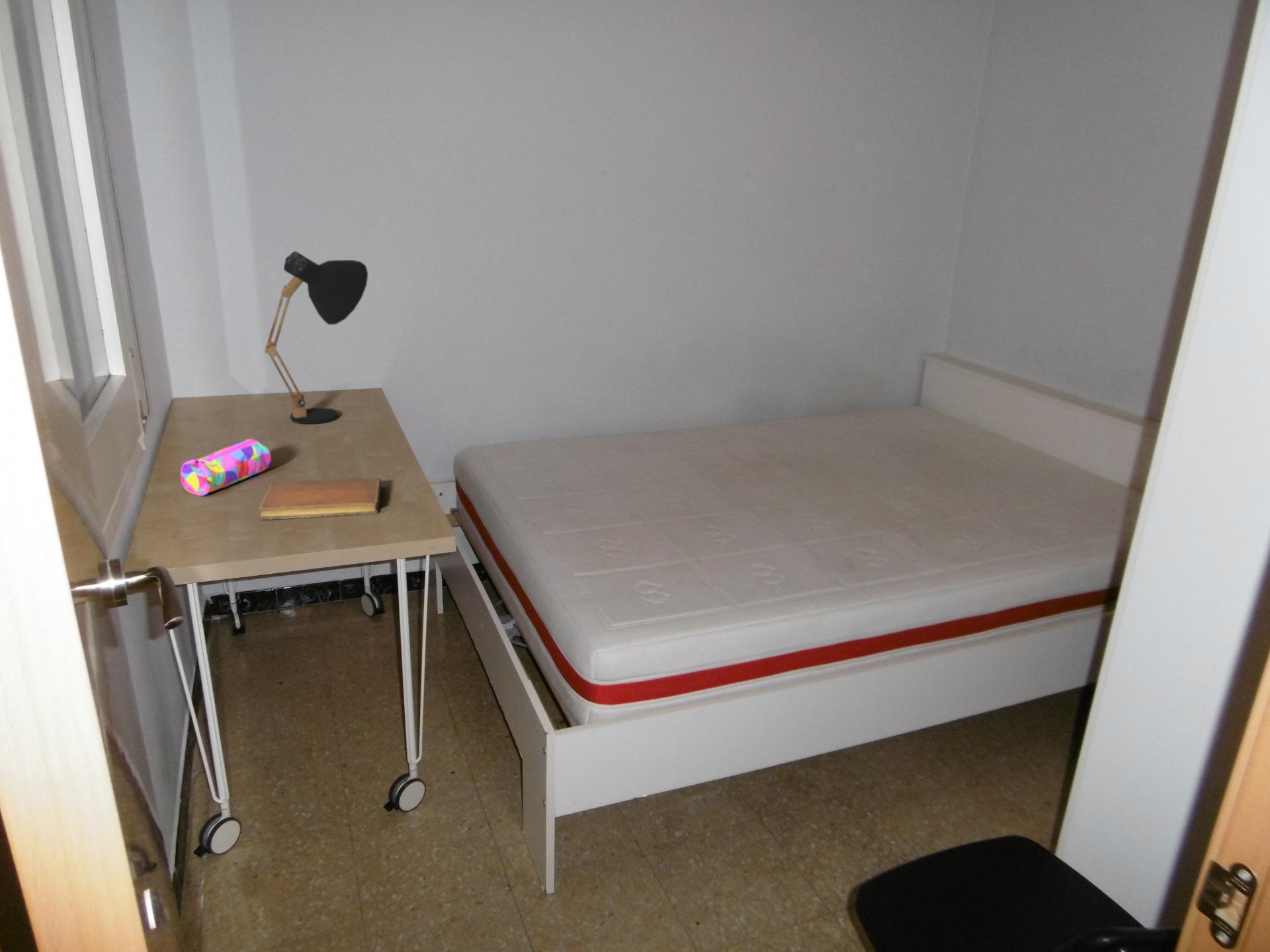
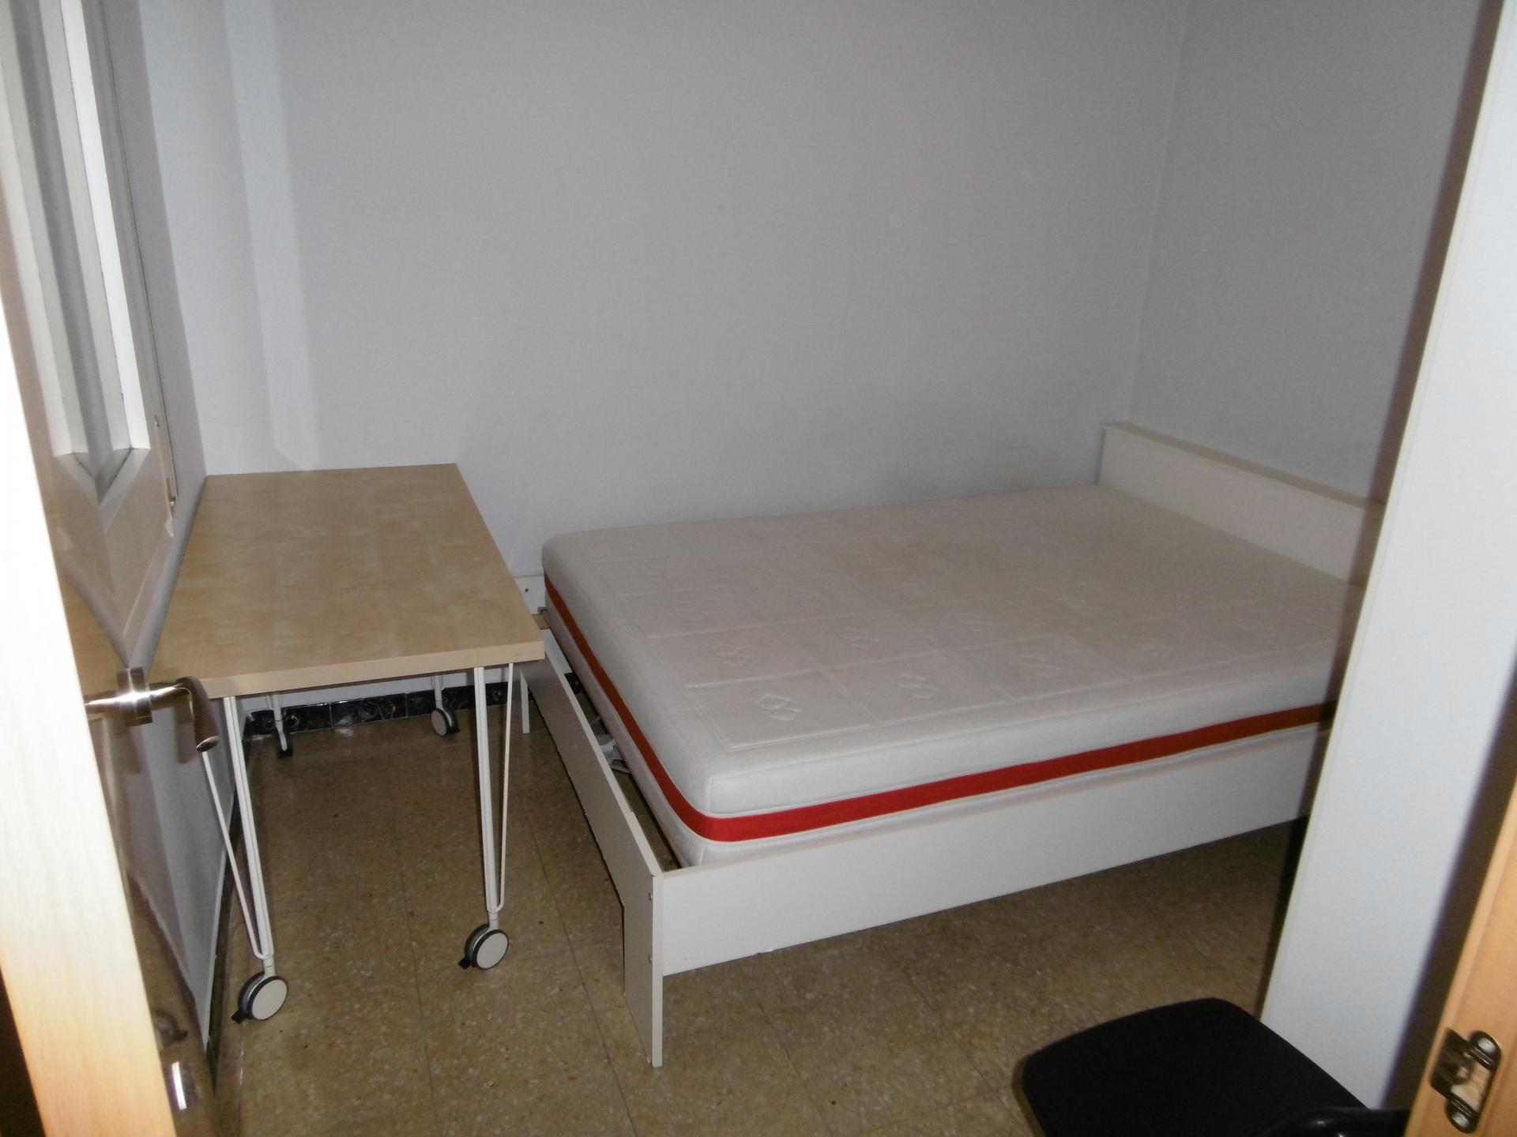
- notebook [259,477,382,520]
- desk lamp [264,251,368,424]
- pencil case [180,438,272,496]
